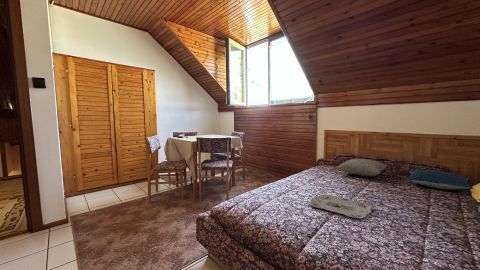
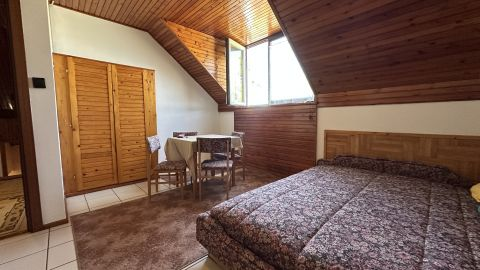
- pillow [404,169,474,190]
- serving tray [308,194,373,219]
- pillow [334,158,388,177]
